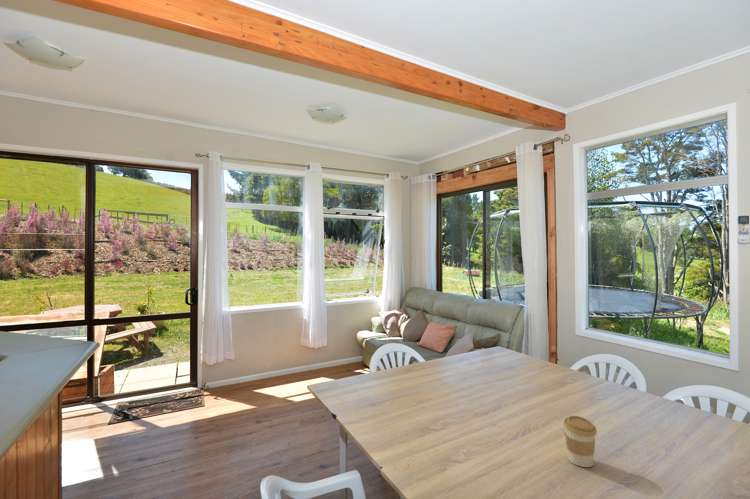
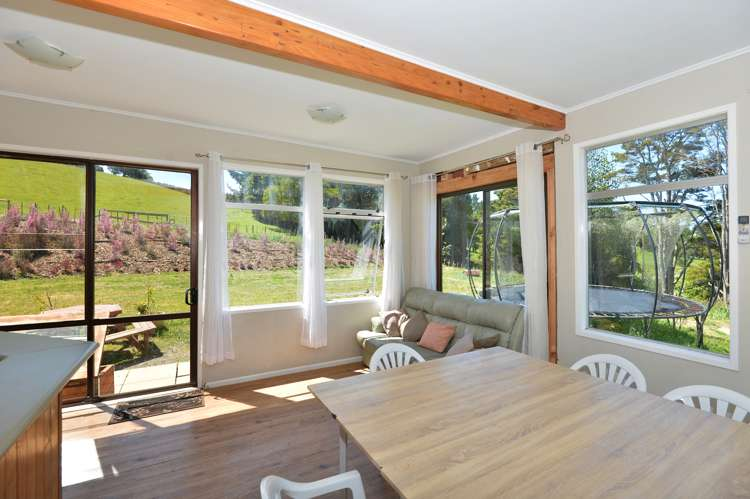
- coffee cup [562,415,598,468]
